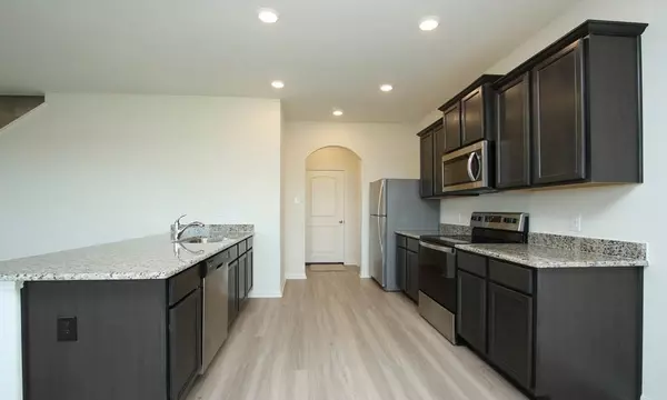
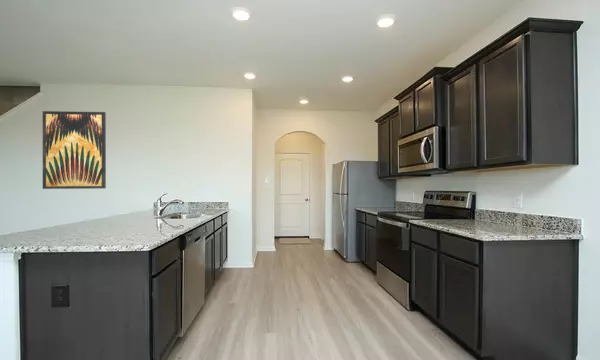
+ wall art [42,110,107,190]
